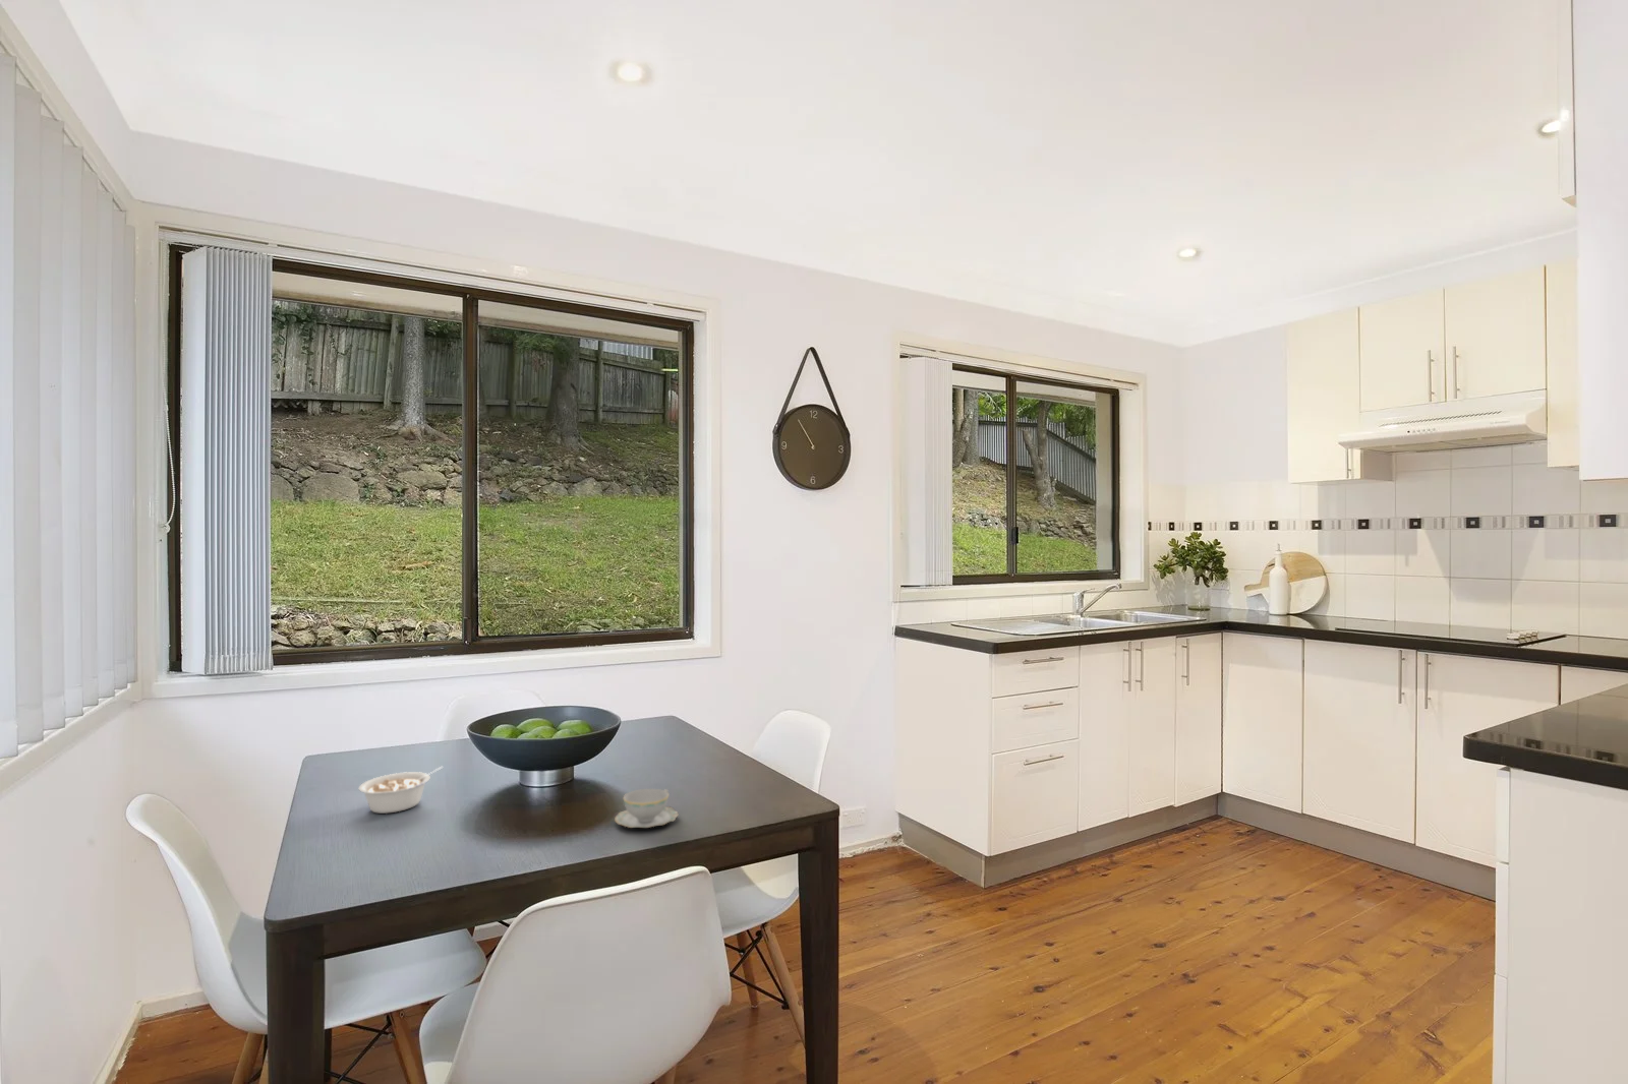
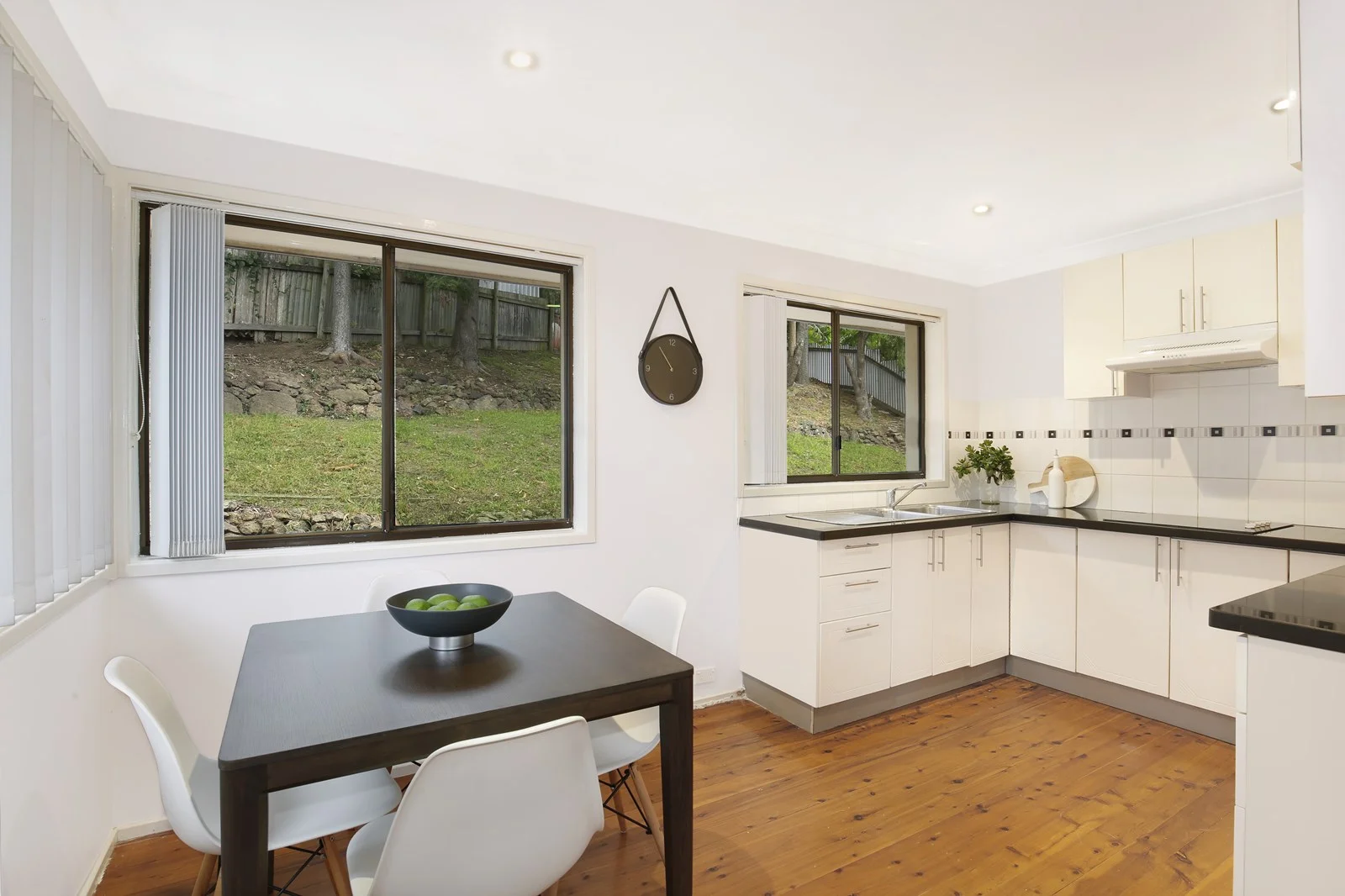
- chinaware [614,788,680,829]
- legume [358,766,444,814]
